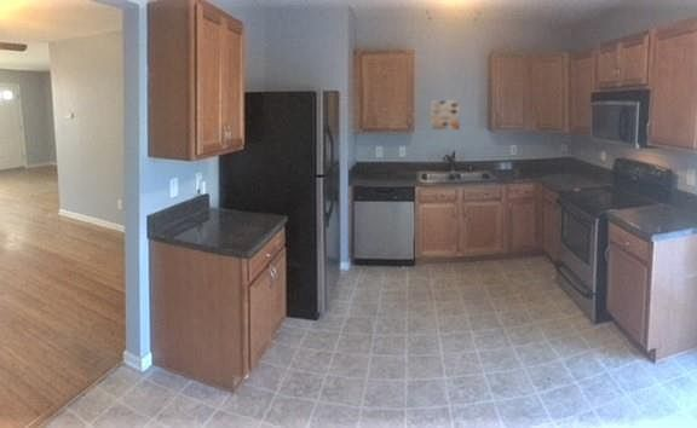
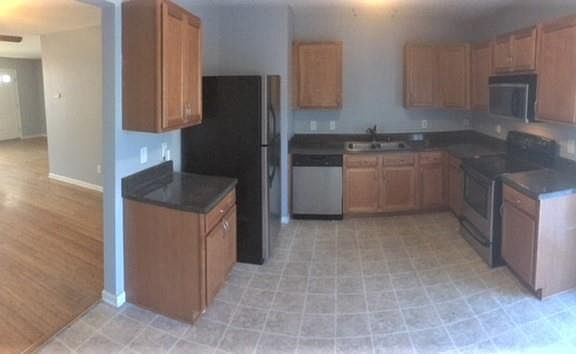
- wall art [430,99,461,131]
